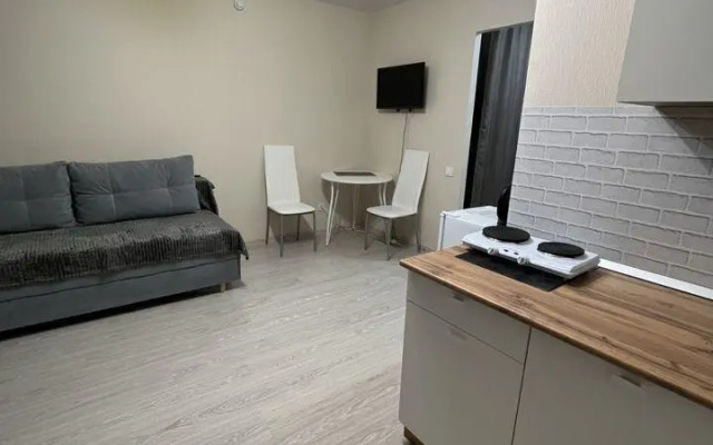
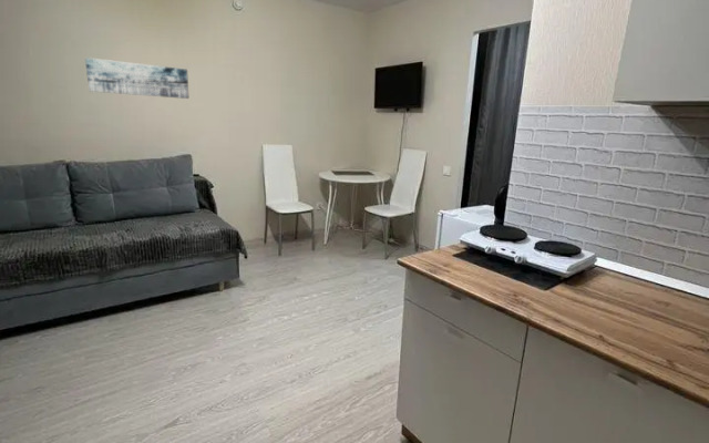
+ wall art [84,56,191,100]
